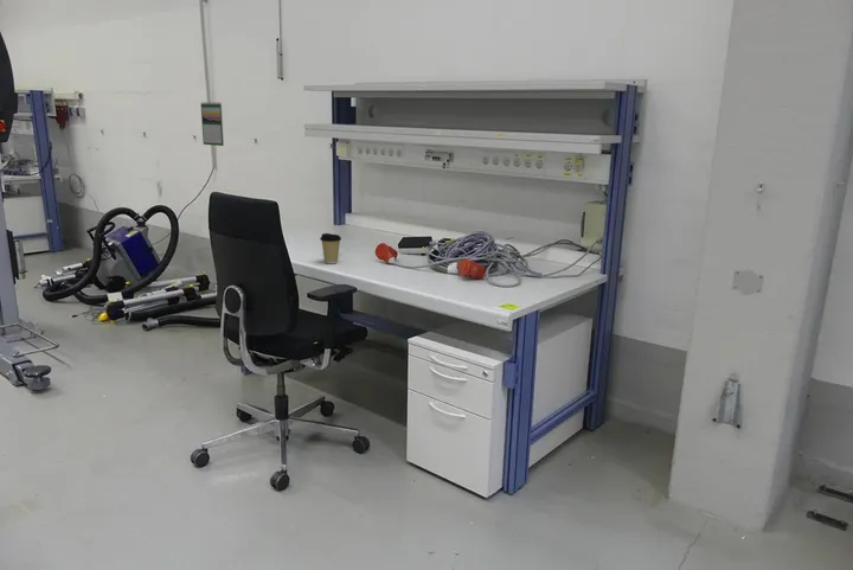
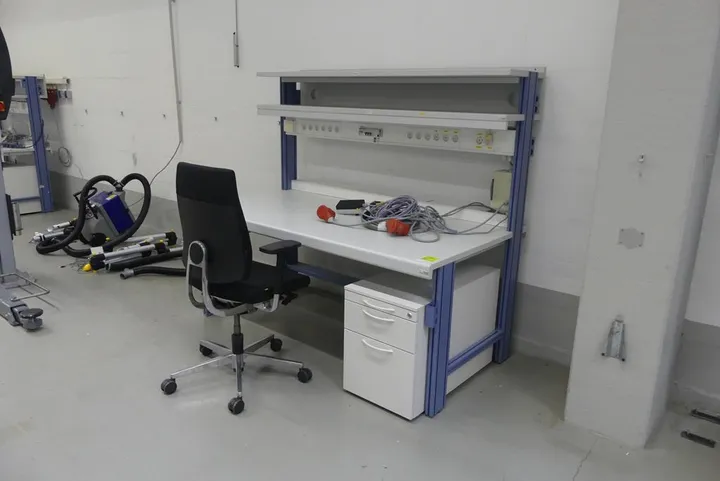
- coffee cup [319,232,342,264]
- calendar [199,101,225,147]
